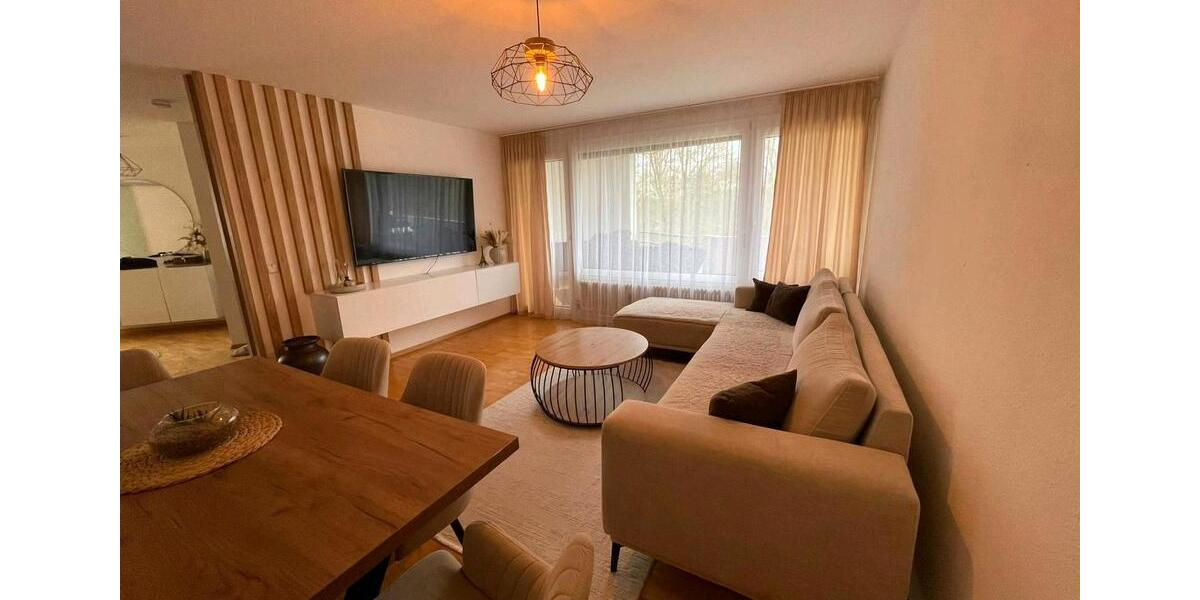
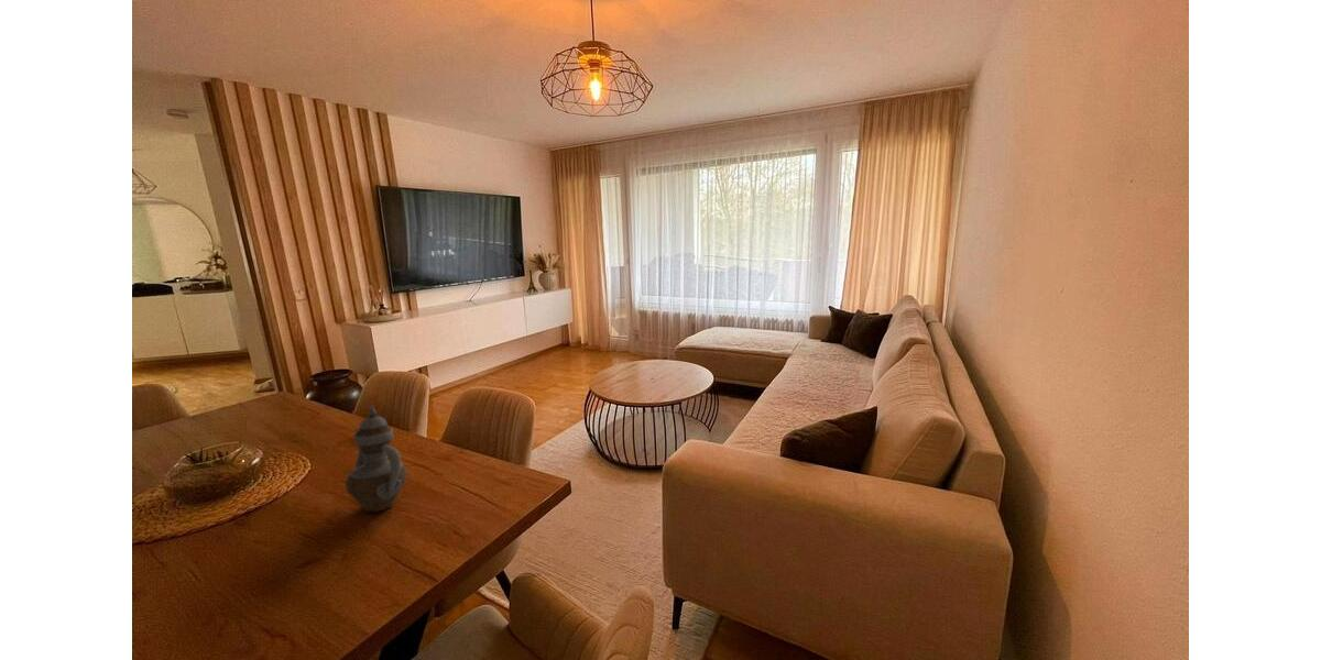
+ teapot [345,404,408,513]
